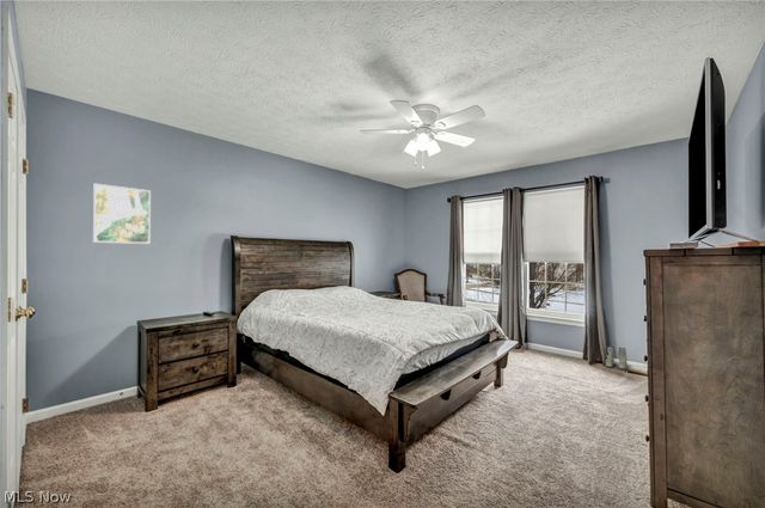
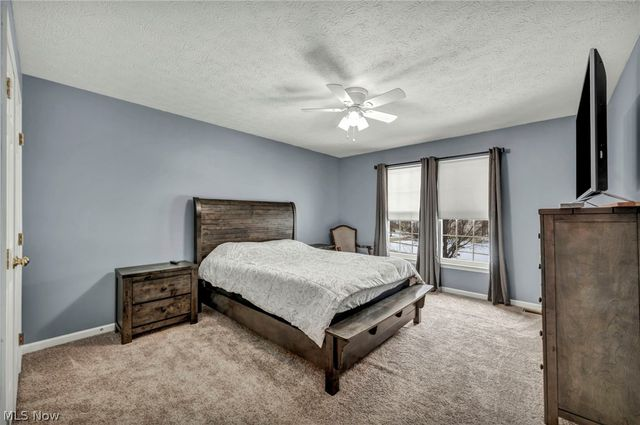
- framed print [92,183,152,245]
- boots [605,345,629,371]
